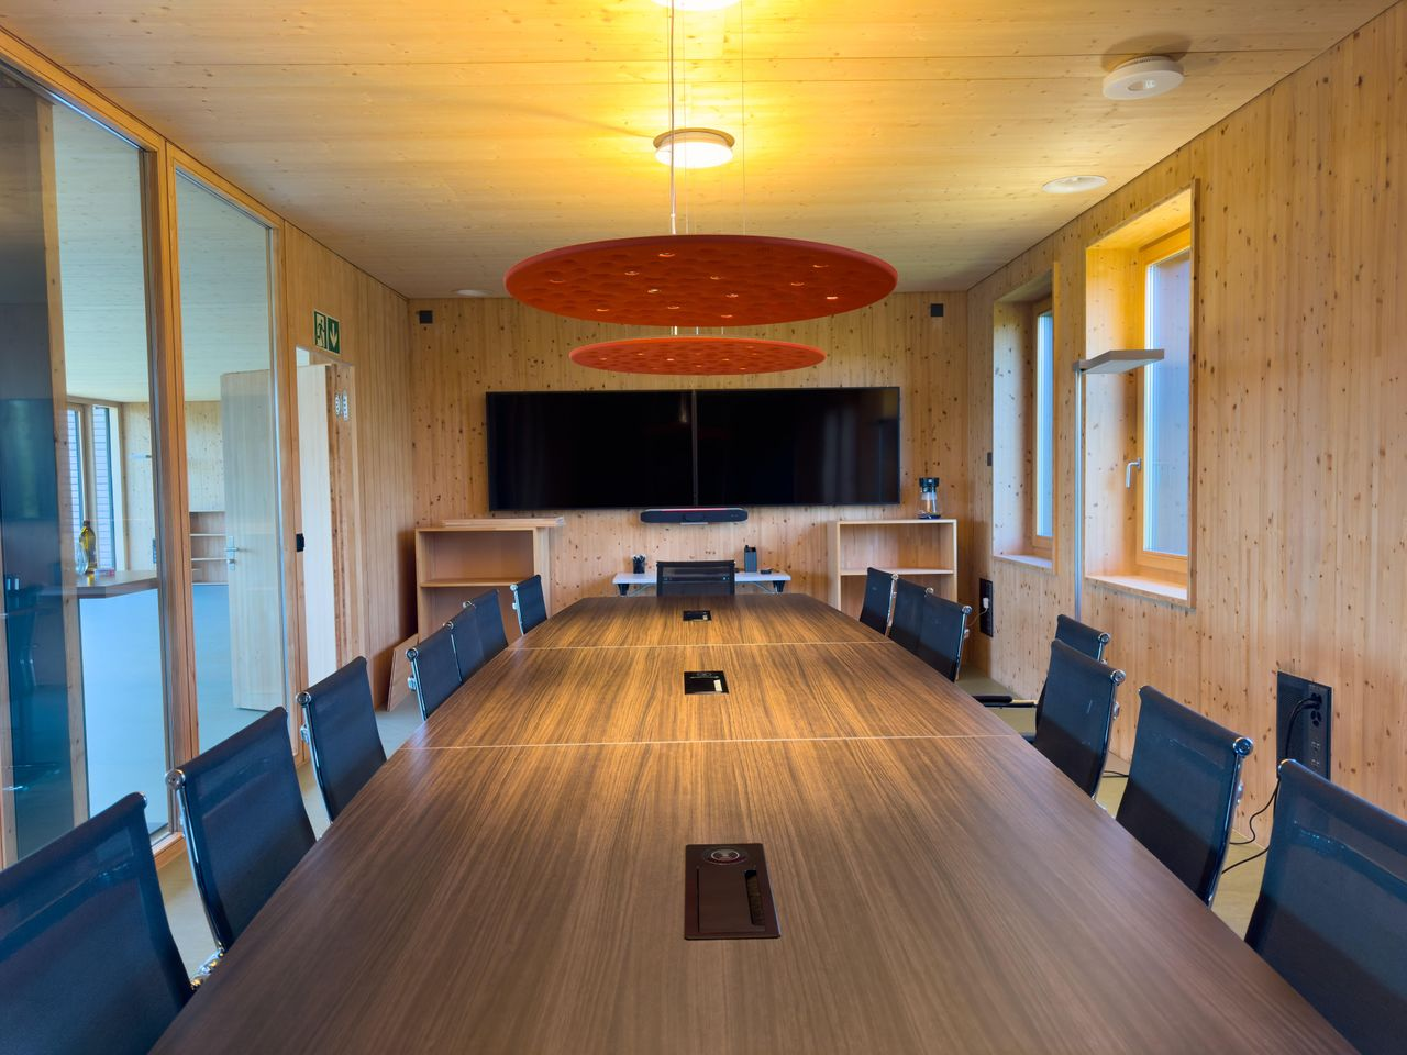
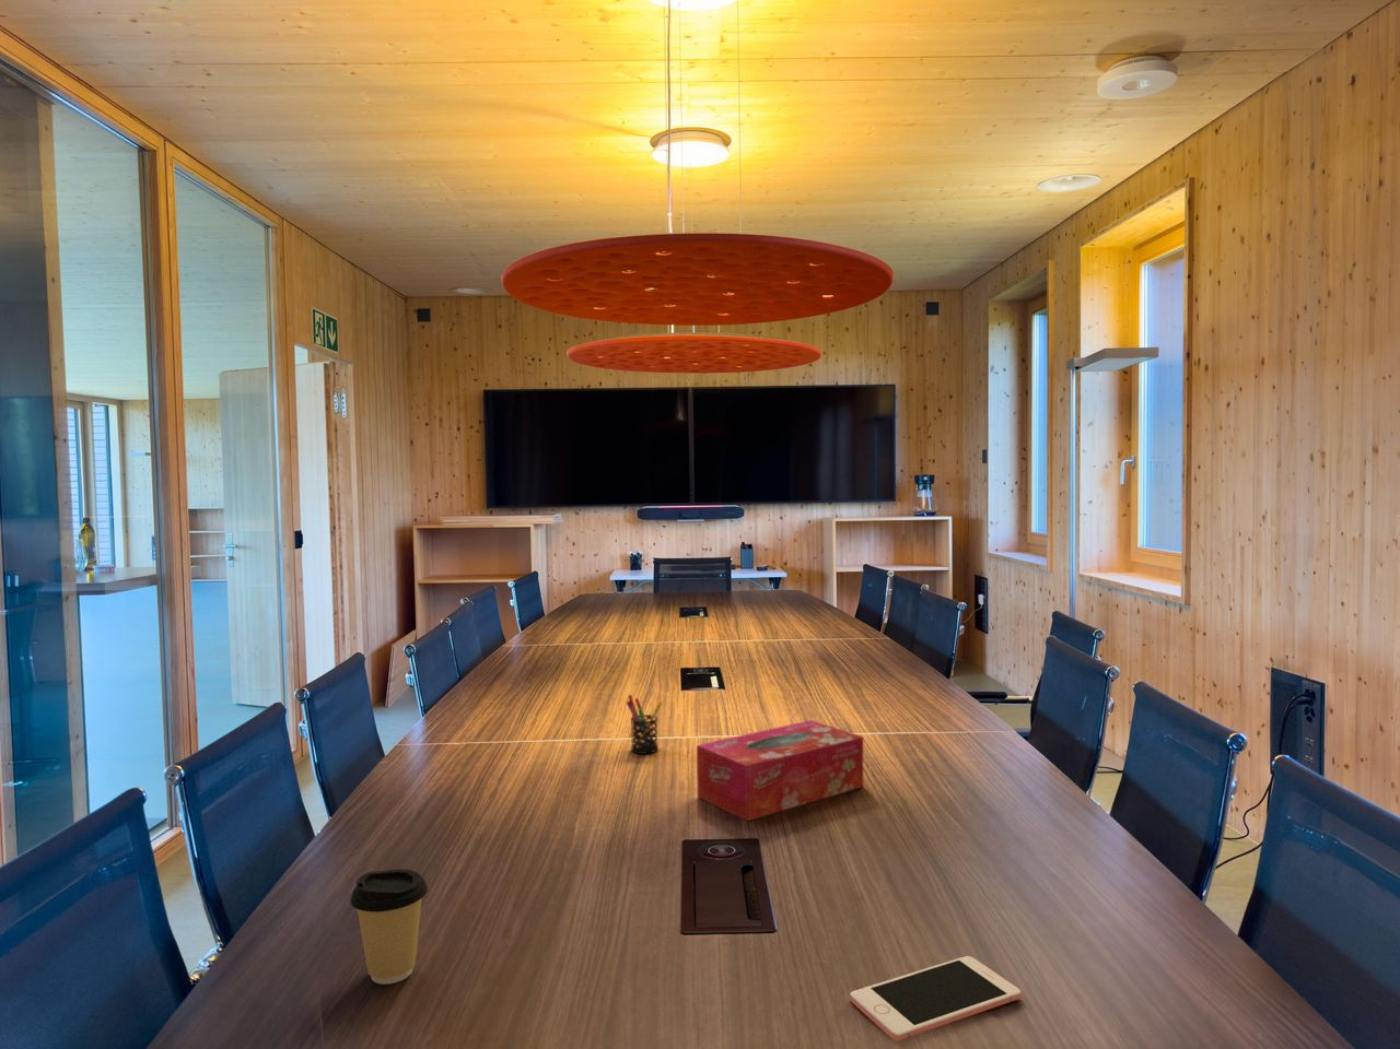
+ pen holder [626,694,663,755]
+ tissue box [696,720,864,822]
+ cell phone [849,955,1022,1042]
+ coffee cup [349,868,429,985]
